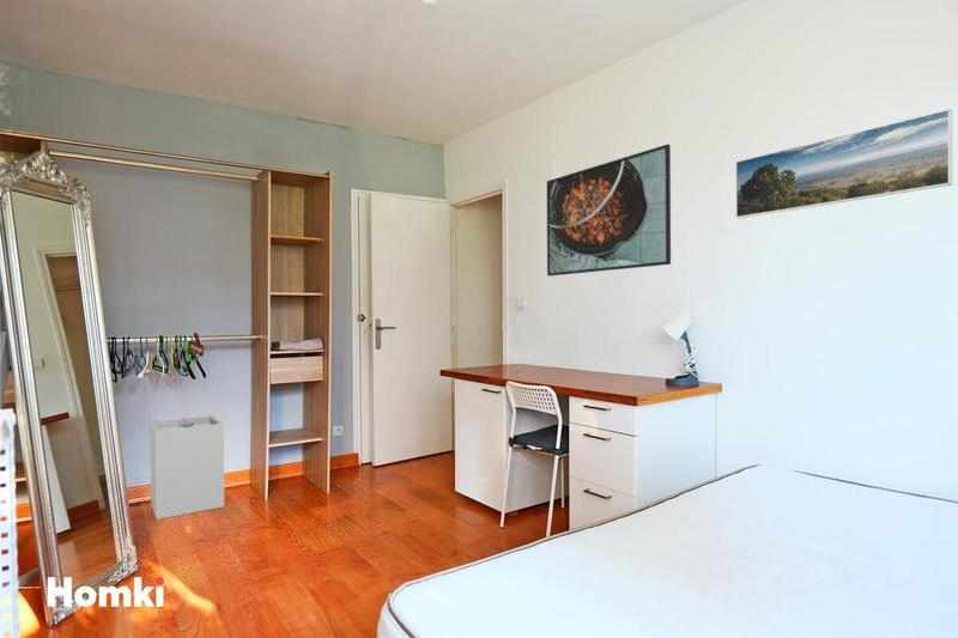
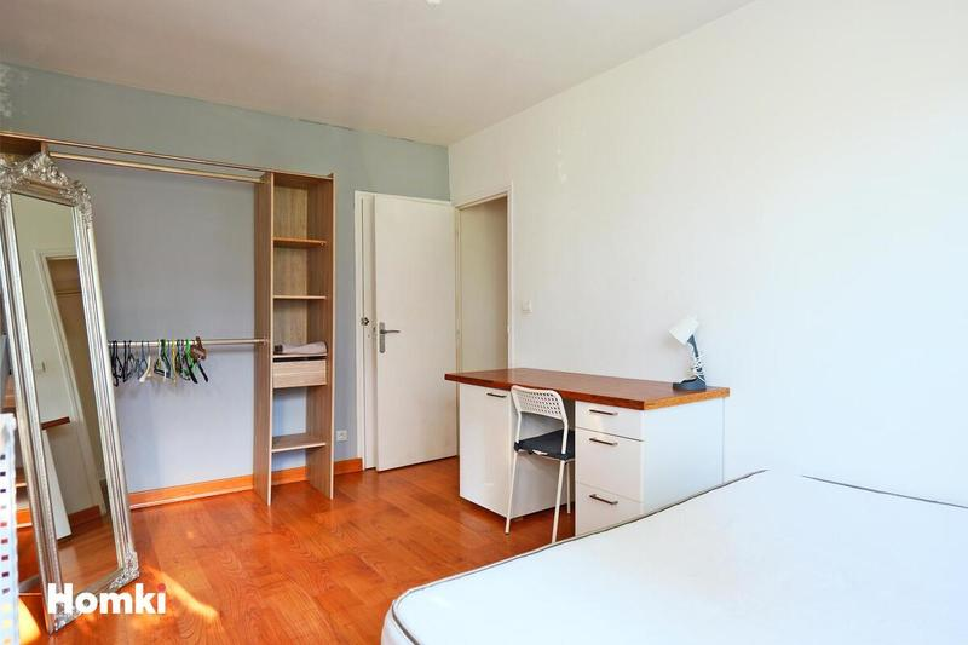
- laundry hamper [148,414,225,521]
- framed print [734,108,954,219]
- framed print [546,144,672,277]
